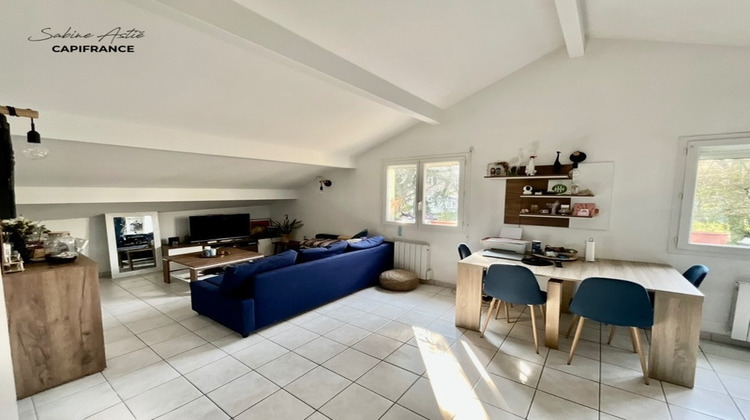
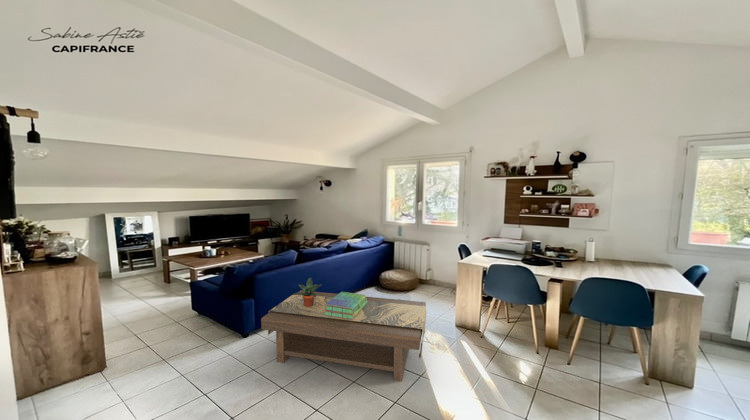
+ stack of books [324,291,367,319]
+ potted plant [292,277,322,307]
+ coffee table [260,289,427,383]
